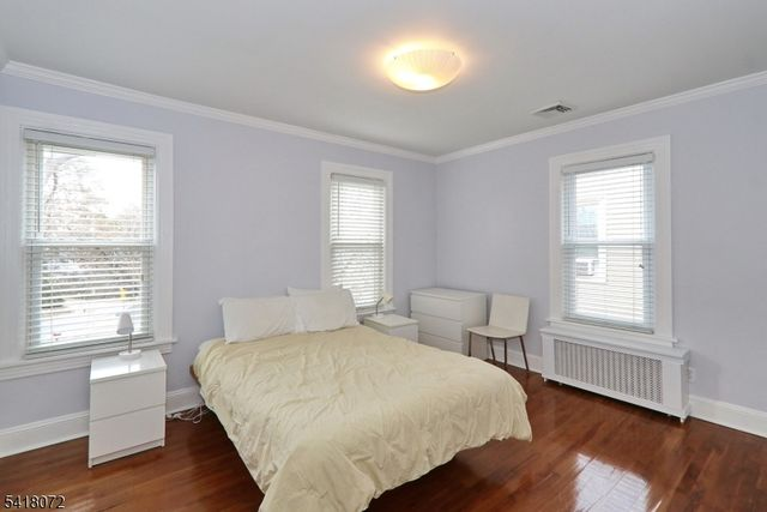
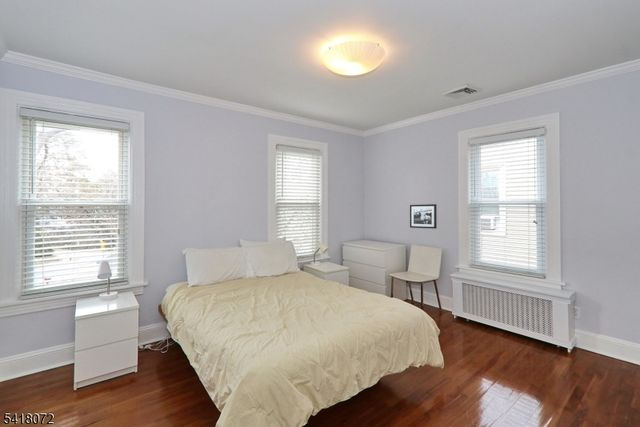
+ picture frame [409,203,438,230]
